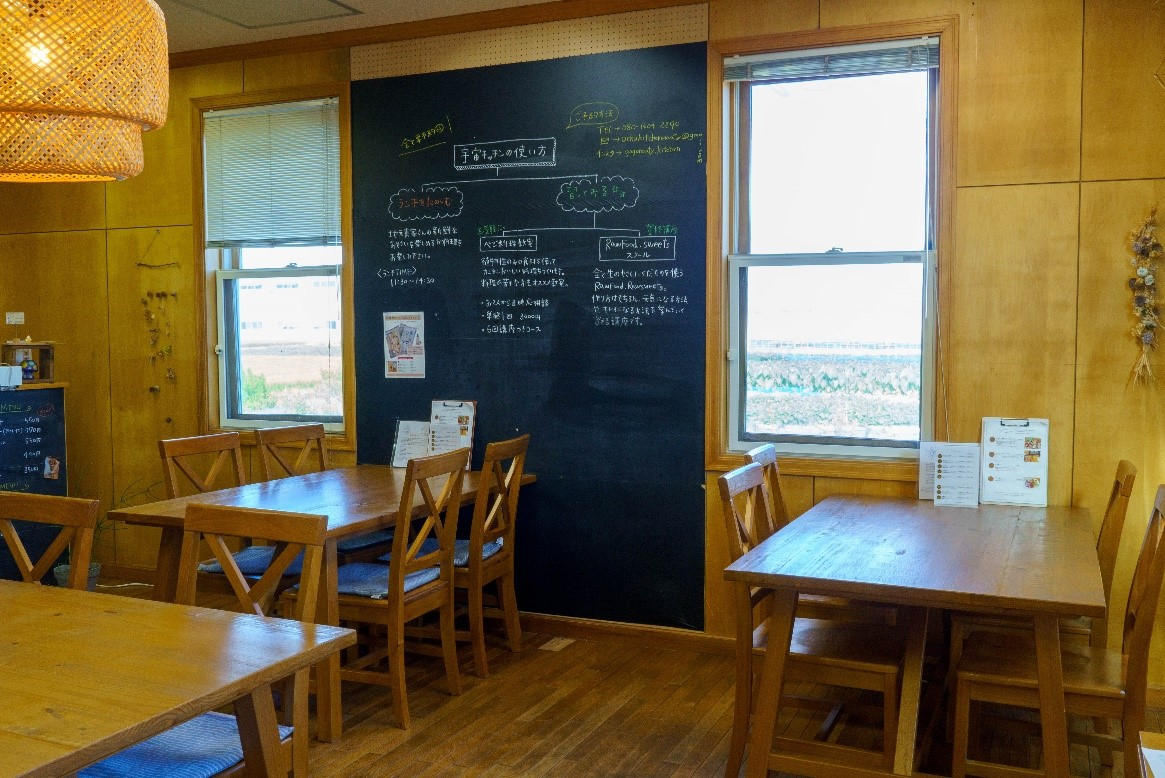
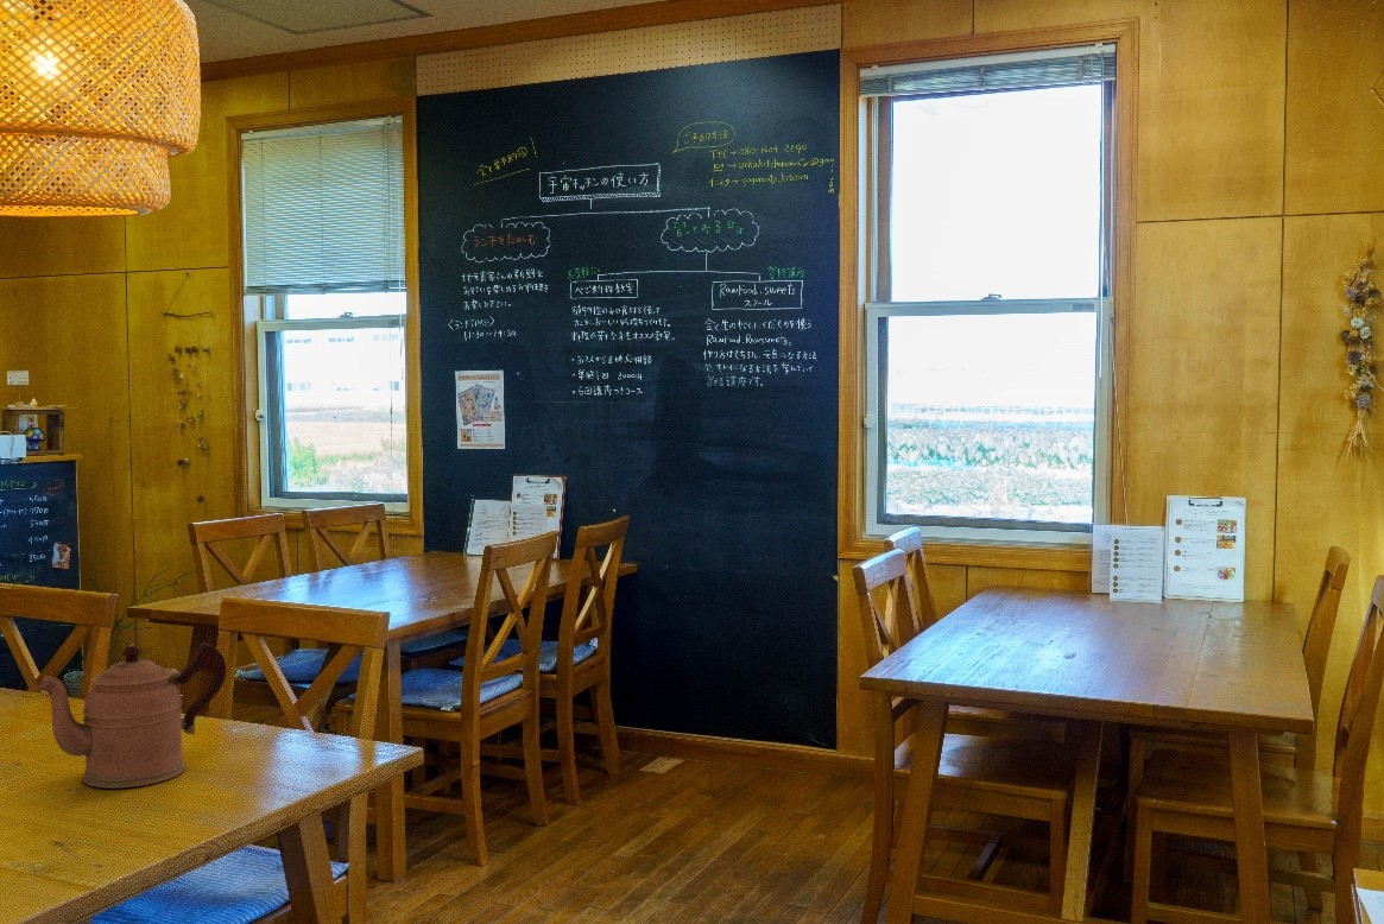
+ coffeepot [36,641,228,789]
